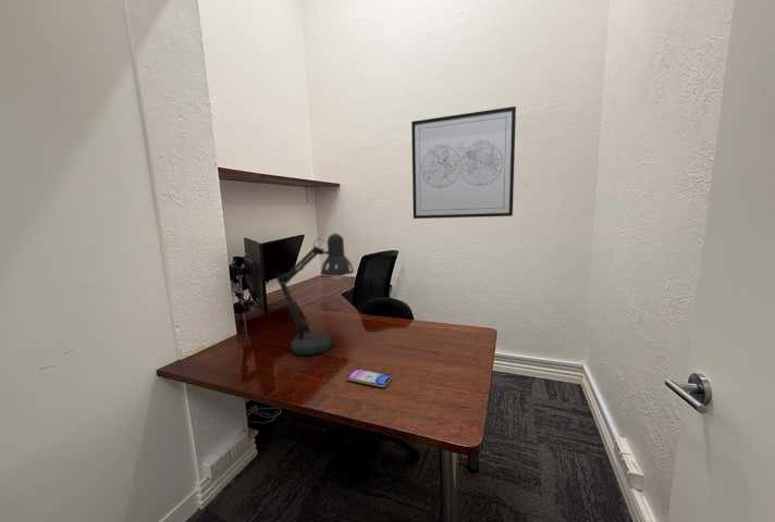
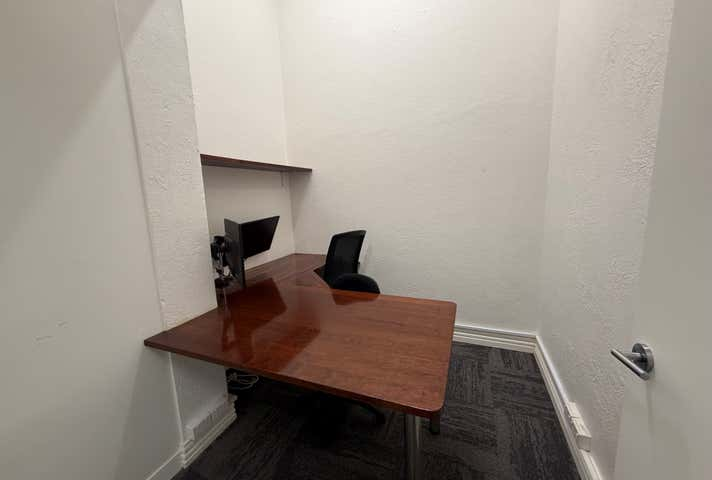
- desk lamp [275,233,355,357]
- smartphone [346,368,393,388]
- wall art [410,105,517,220]
